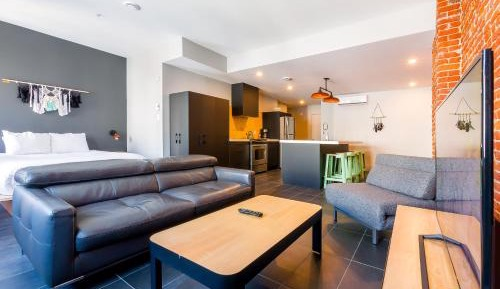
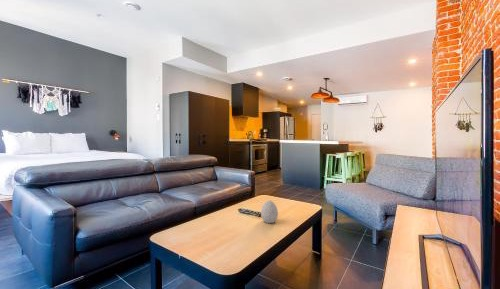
+ decorative egg [260,199,279,224]
